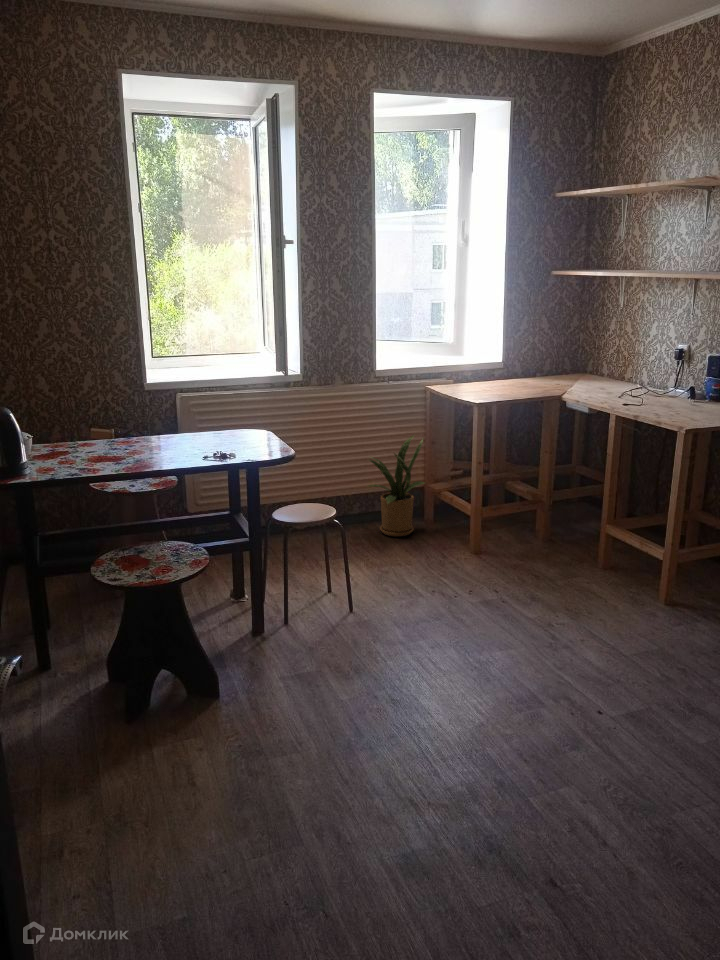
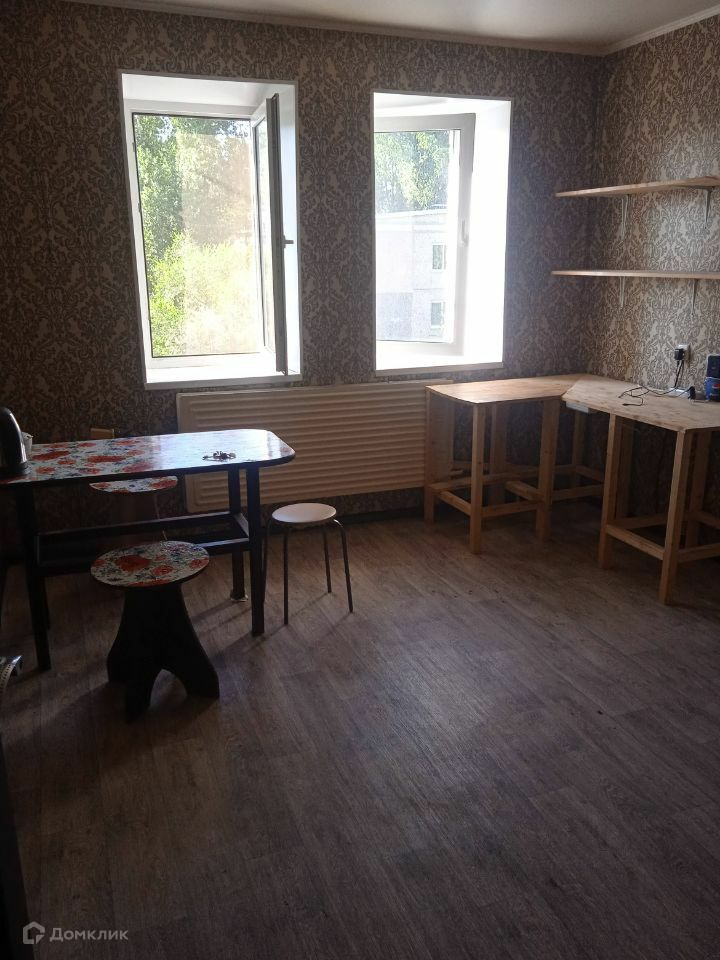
- house plant [366,434,426,537]
